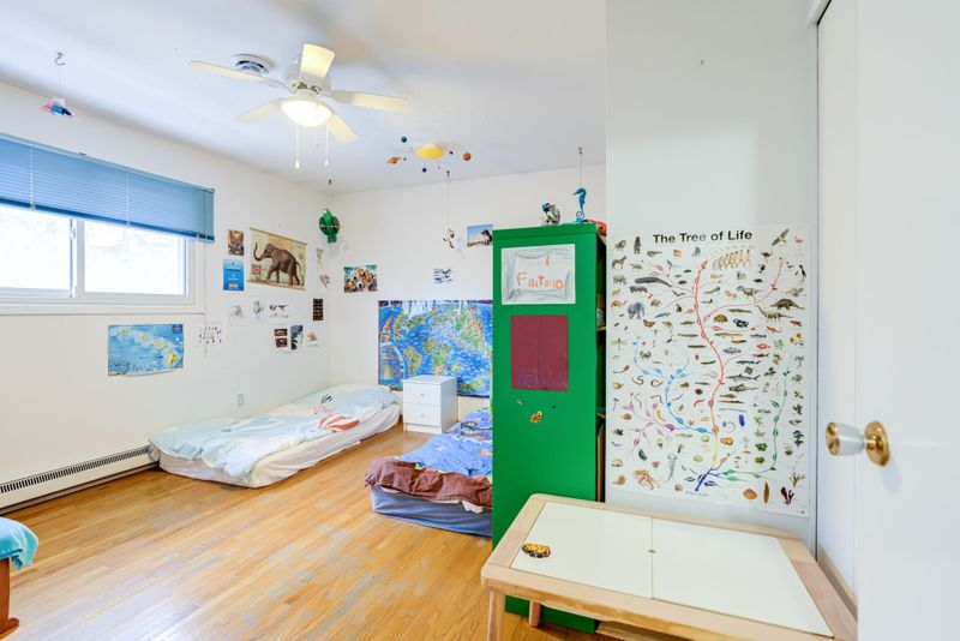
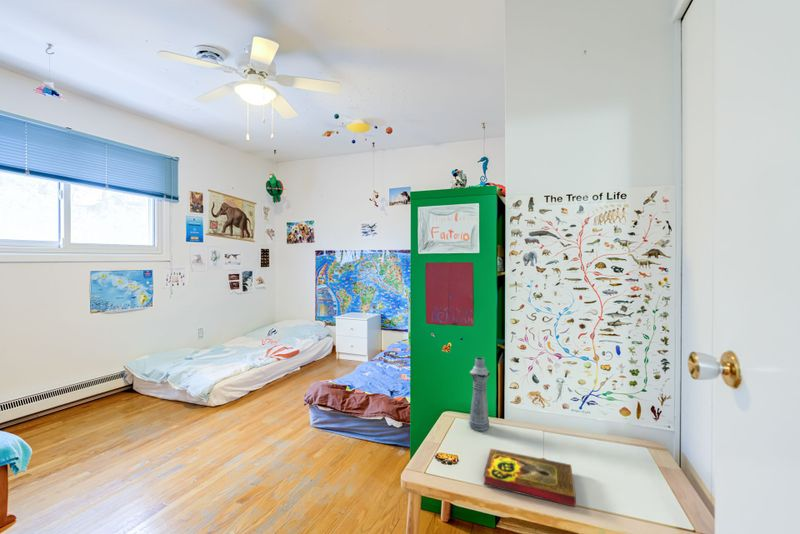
+ bottle [468,356,491,432]
+ book [482,448,577,508]
